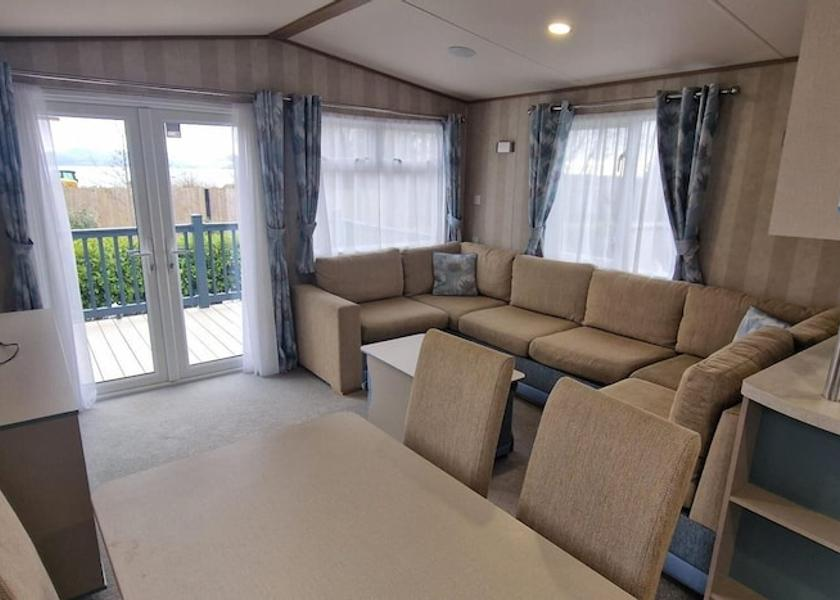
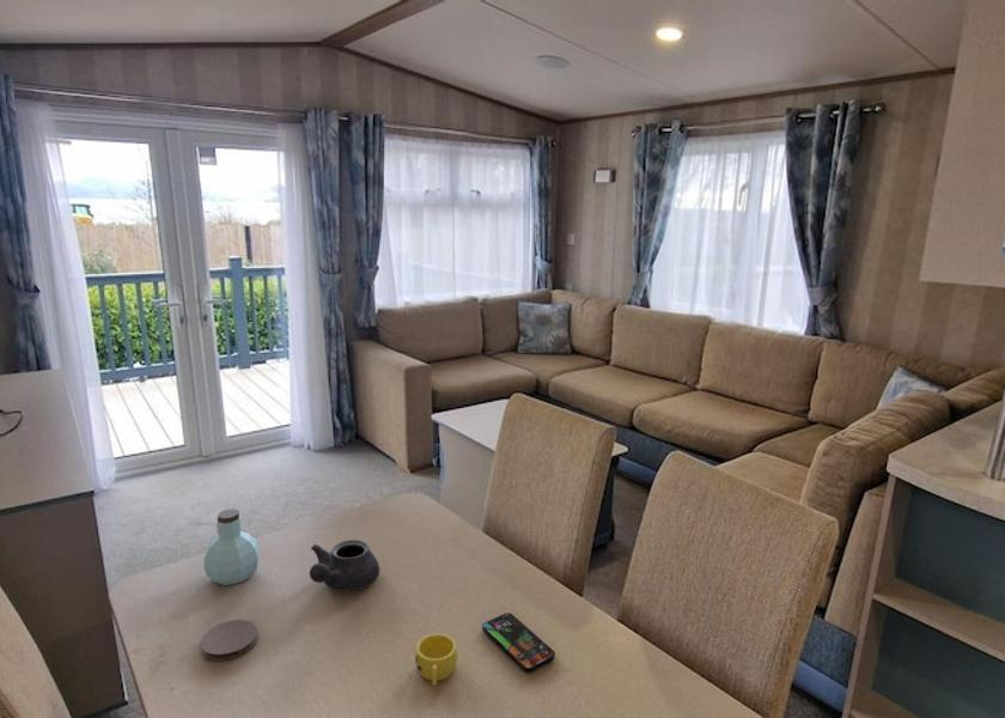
+ jar [202,507,261,586]
+ cup [414,633,458,687]
+ coaster [200,619,260,662]
+ teapot [309,538,380,592]
+ smartphone [481,611,556,674]
